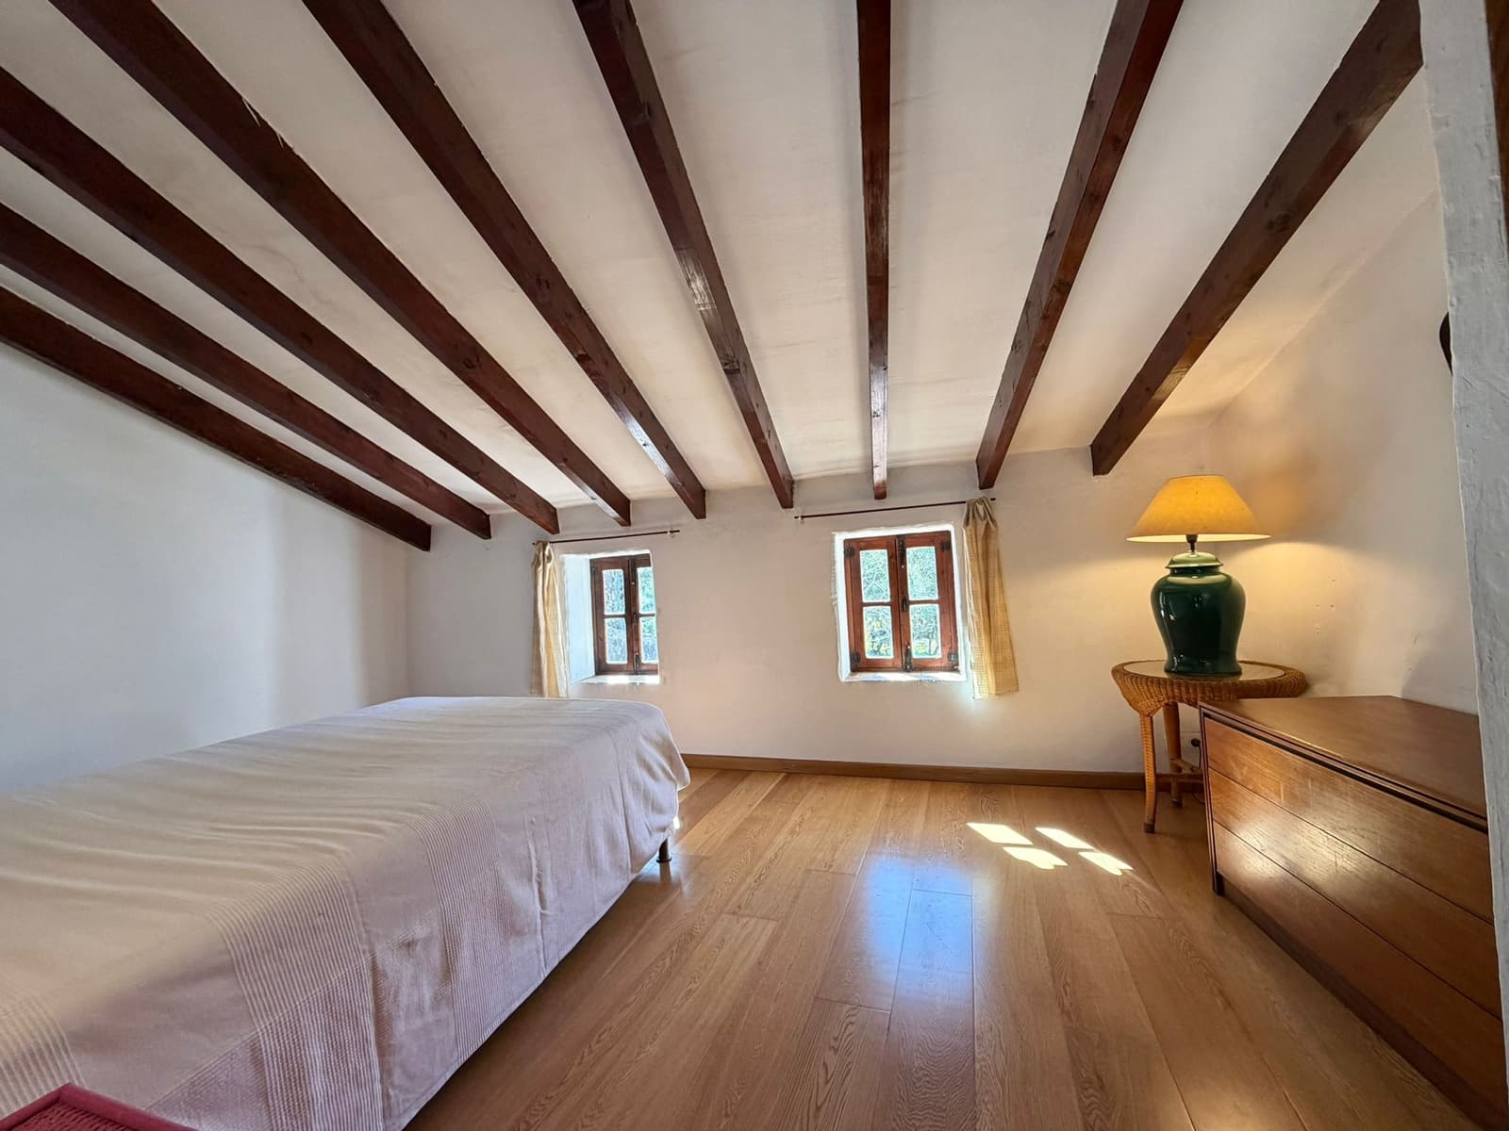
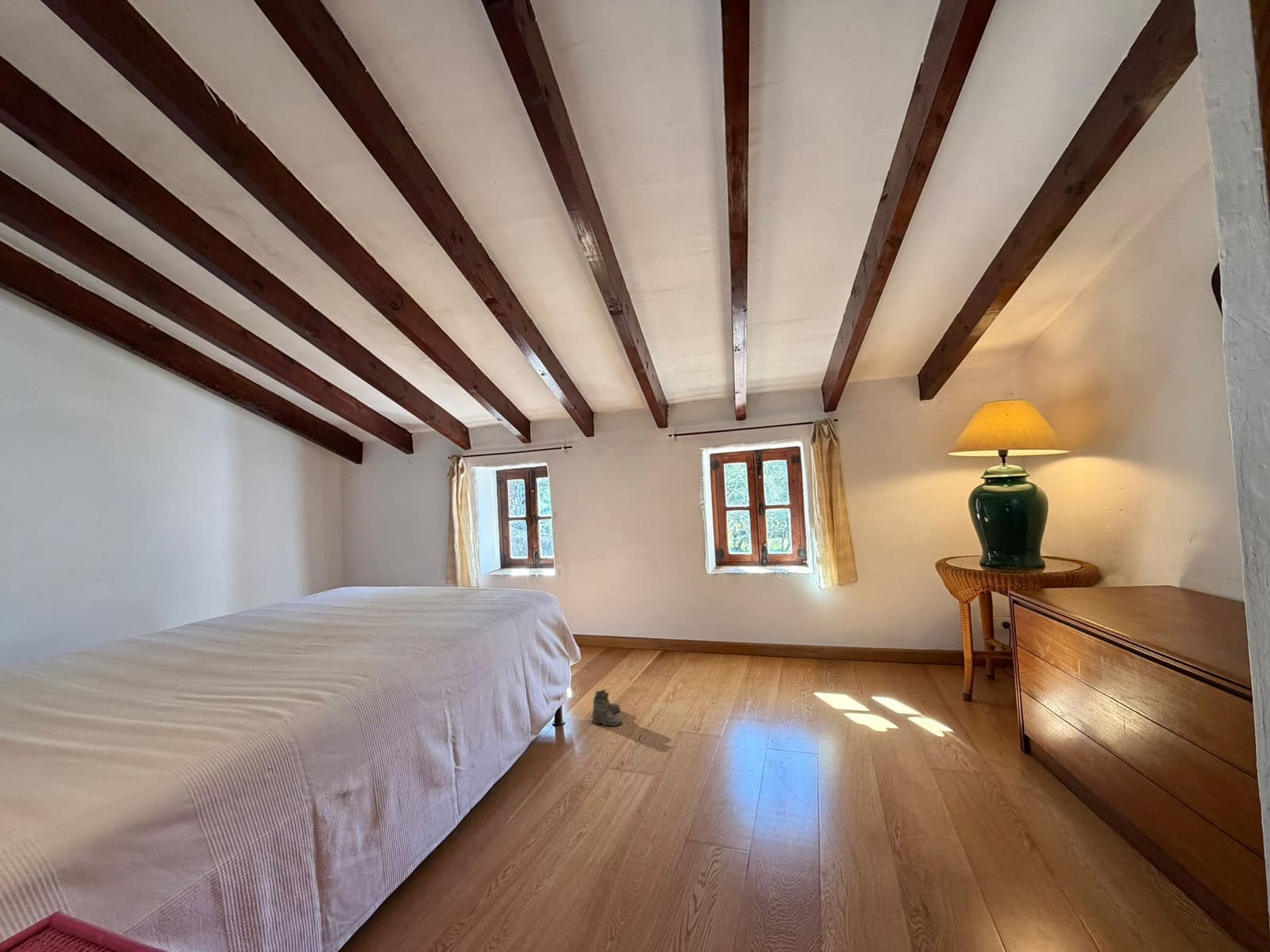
+ boots [591,689,623,729]
